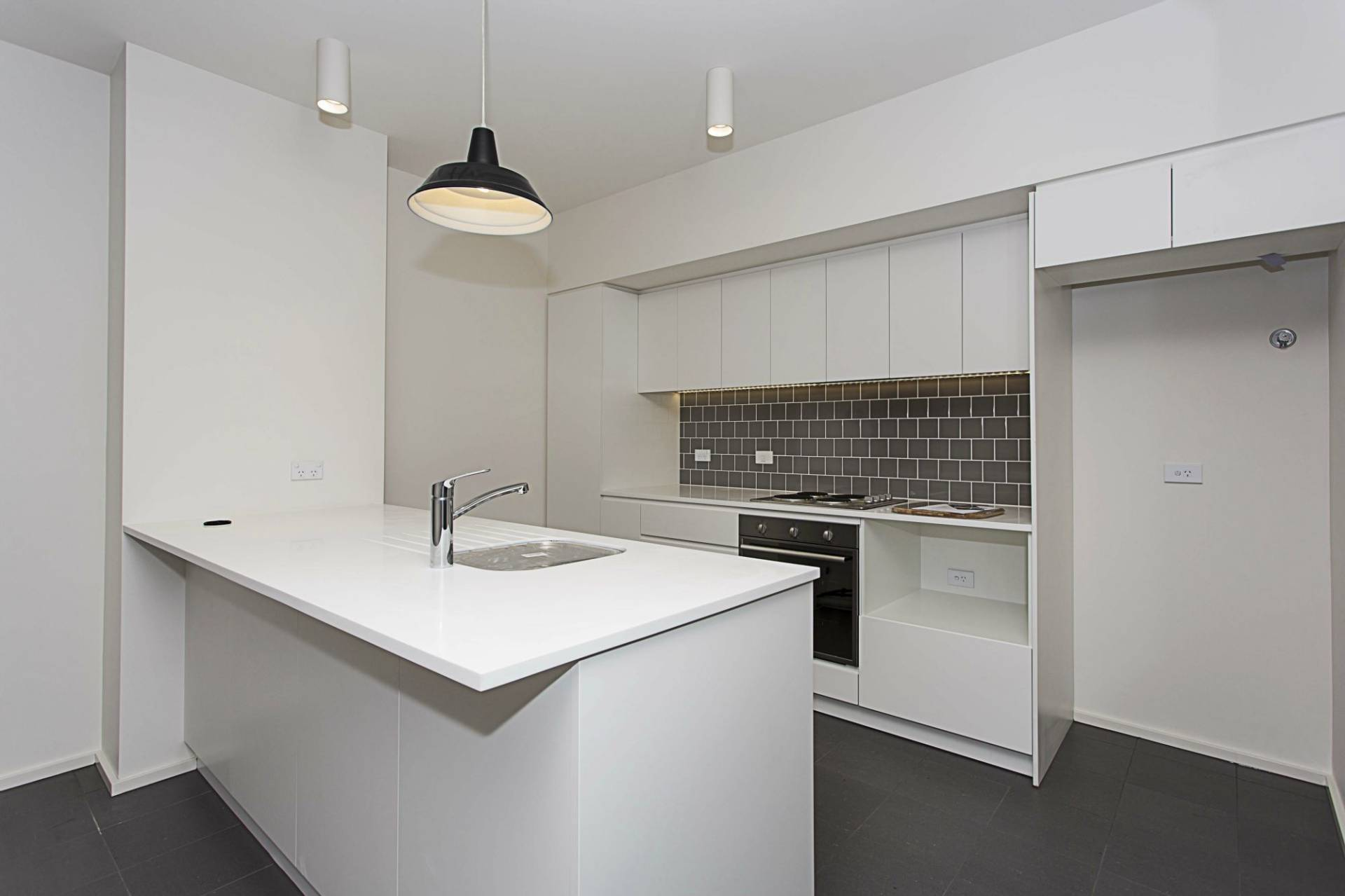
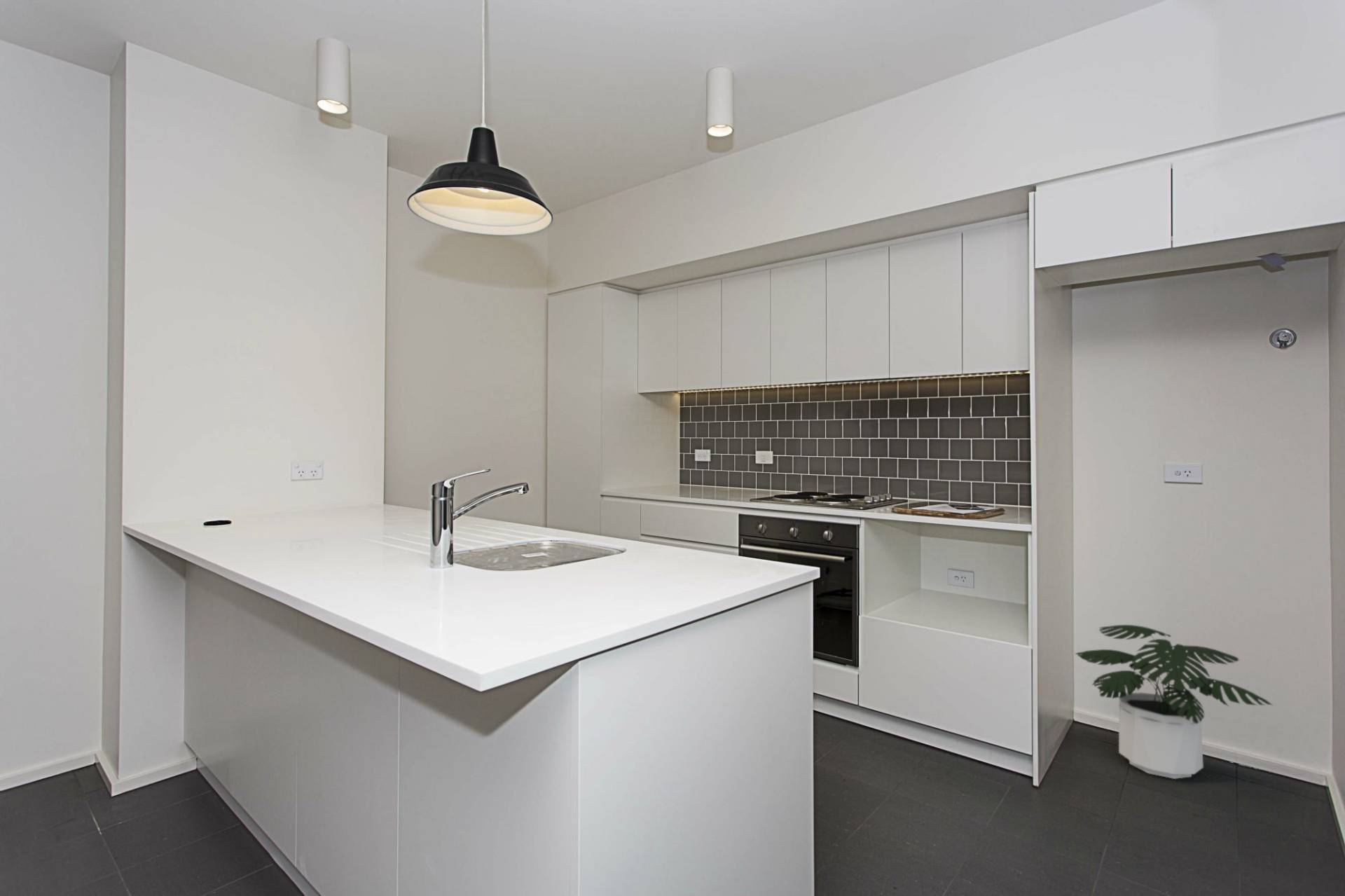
+ potted plant [1075,624,1273,780]
